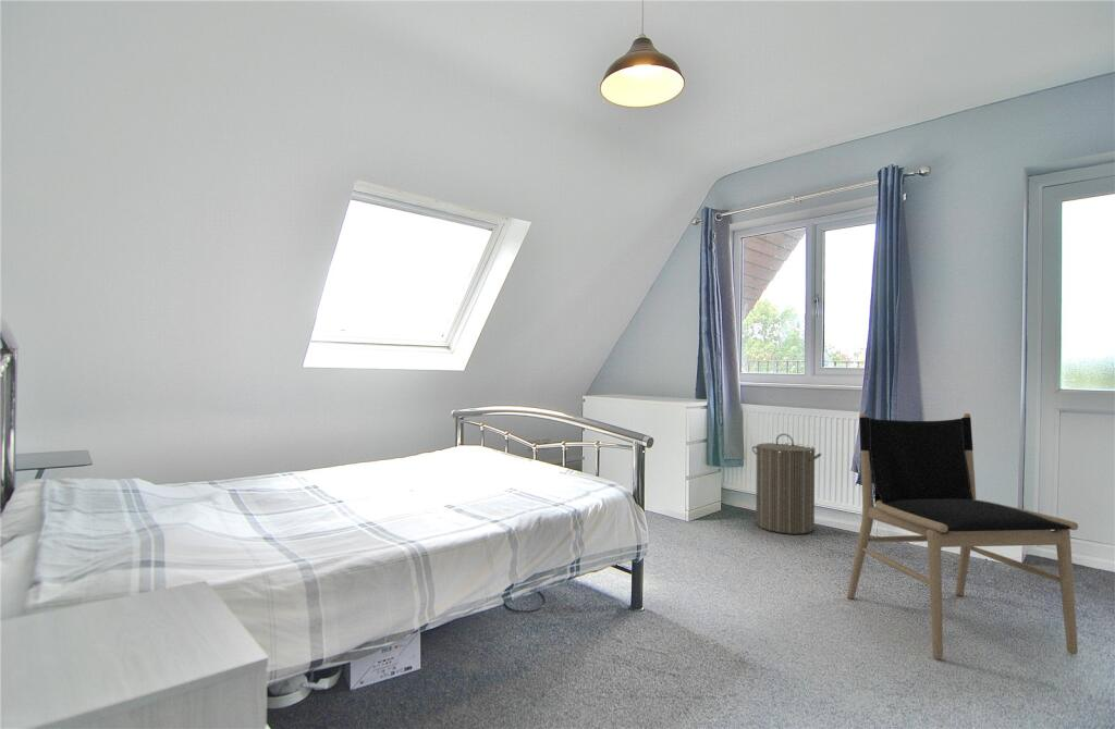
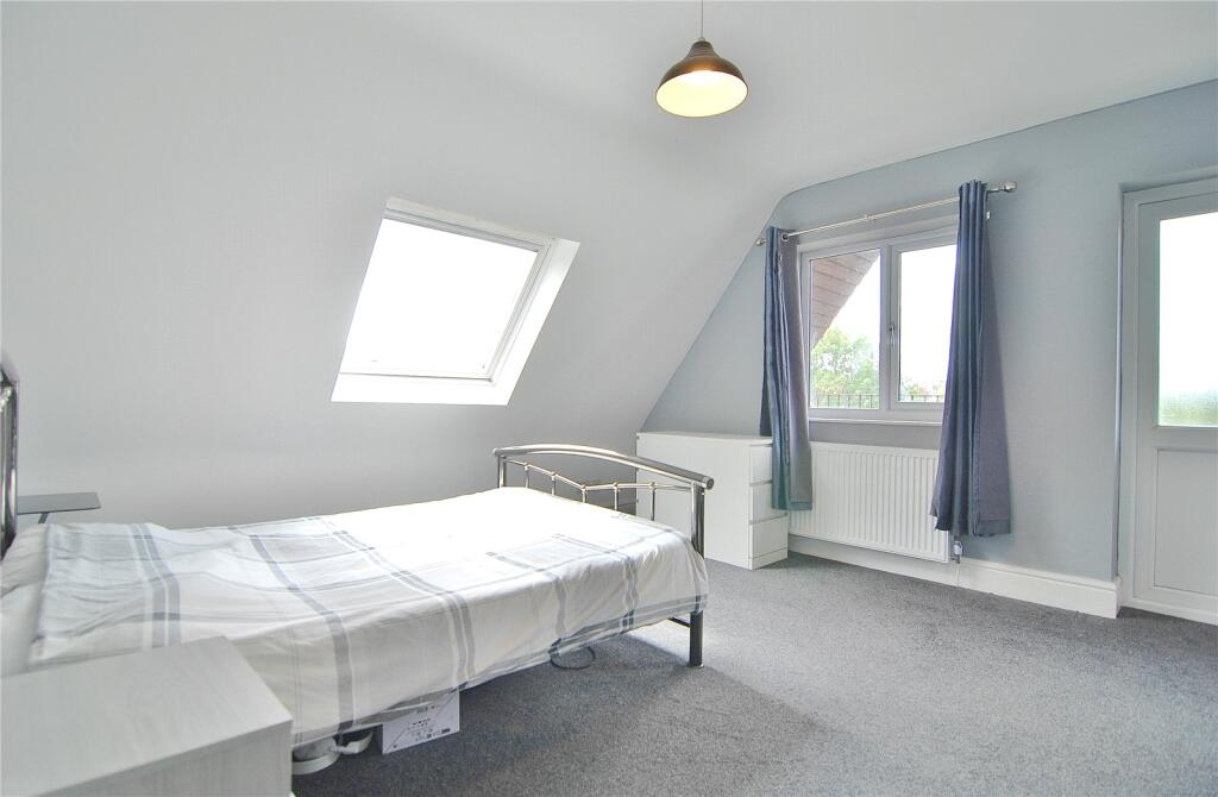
- laundry hamper [751,433,822,535]
- chair [846,412,1079,660]
